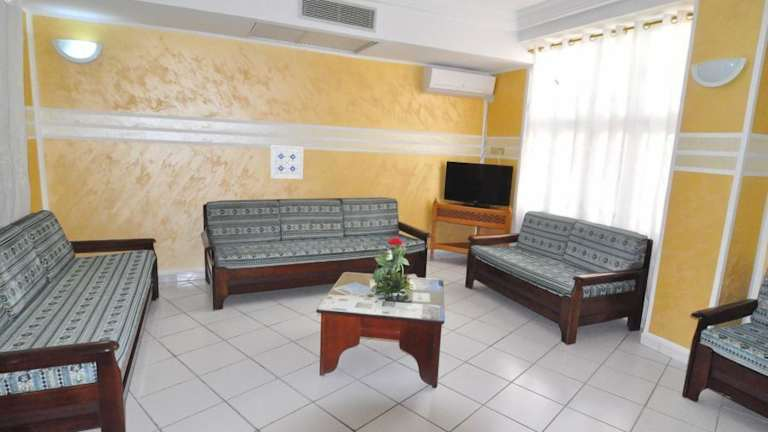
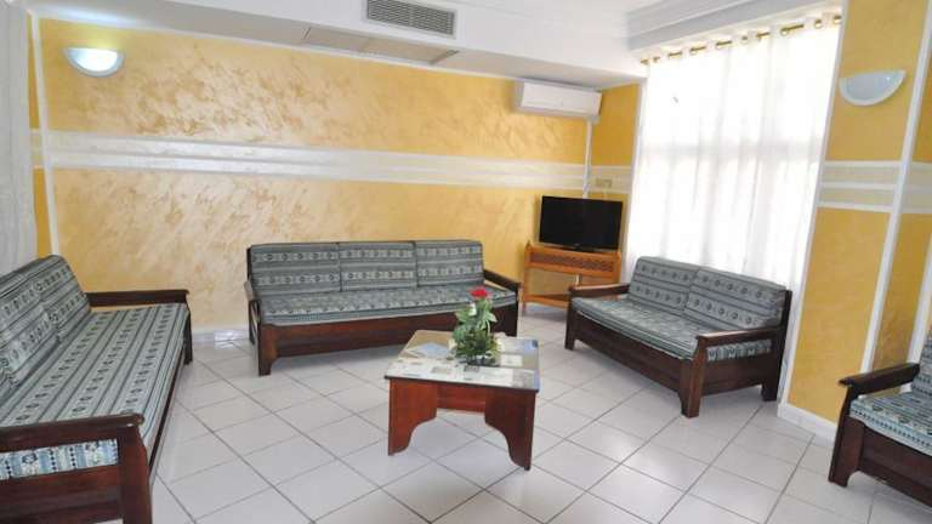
- wall art [269,144,304,180]
